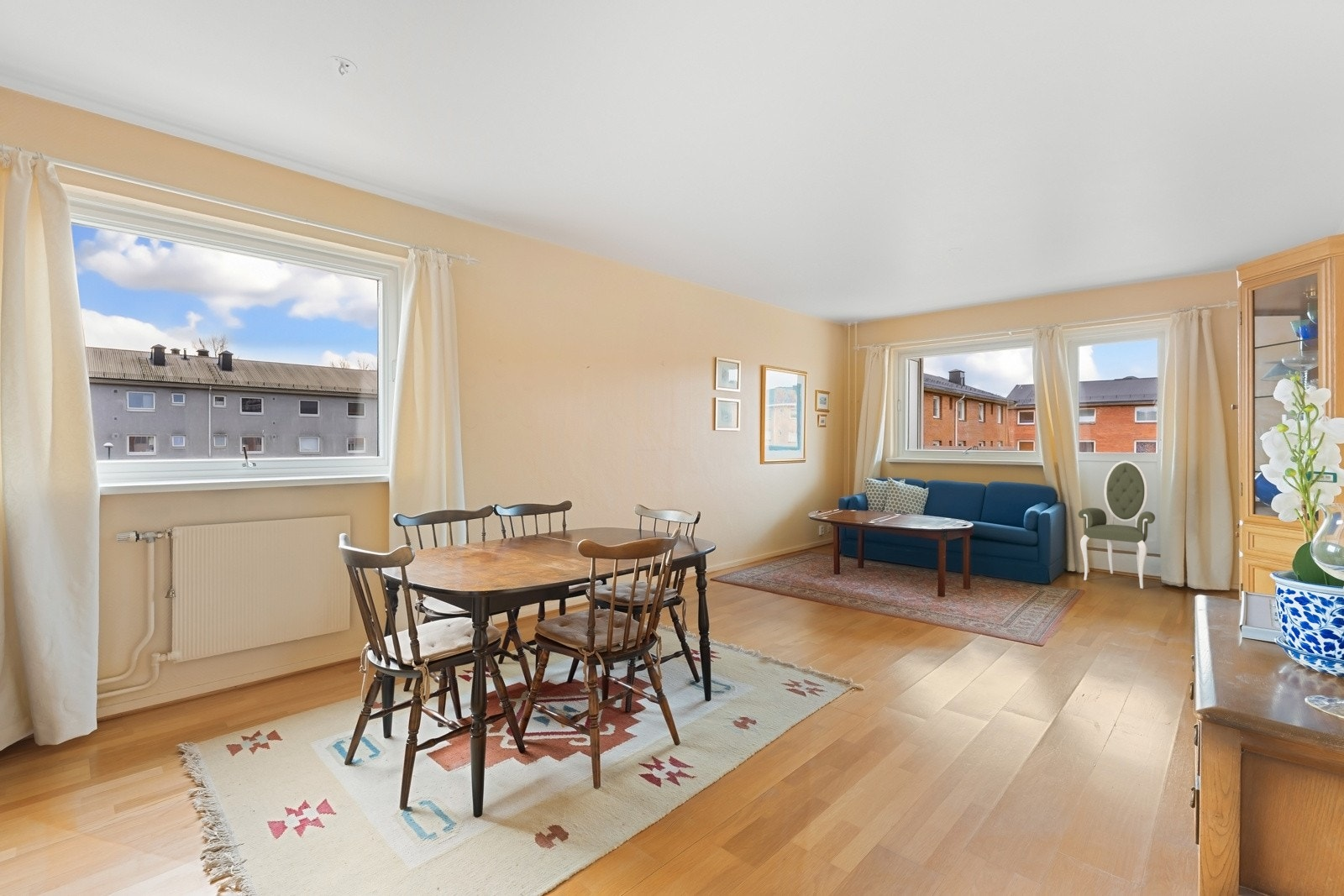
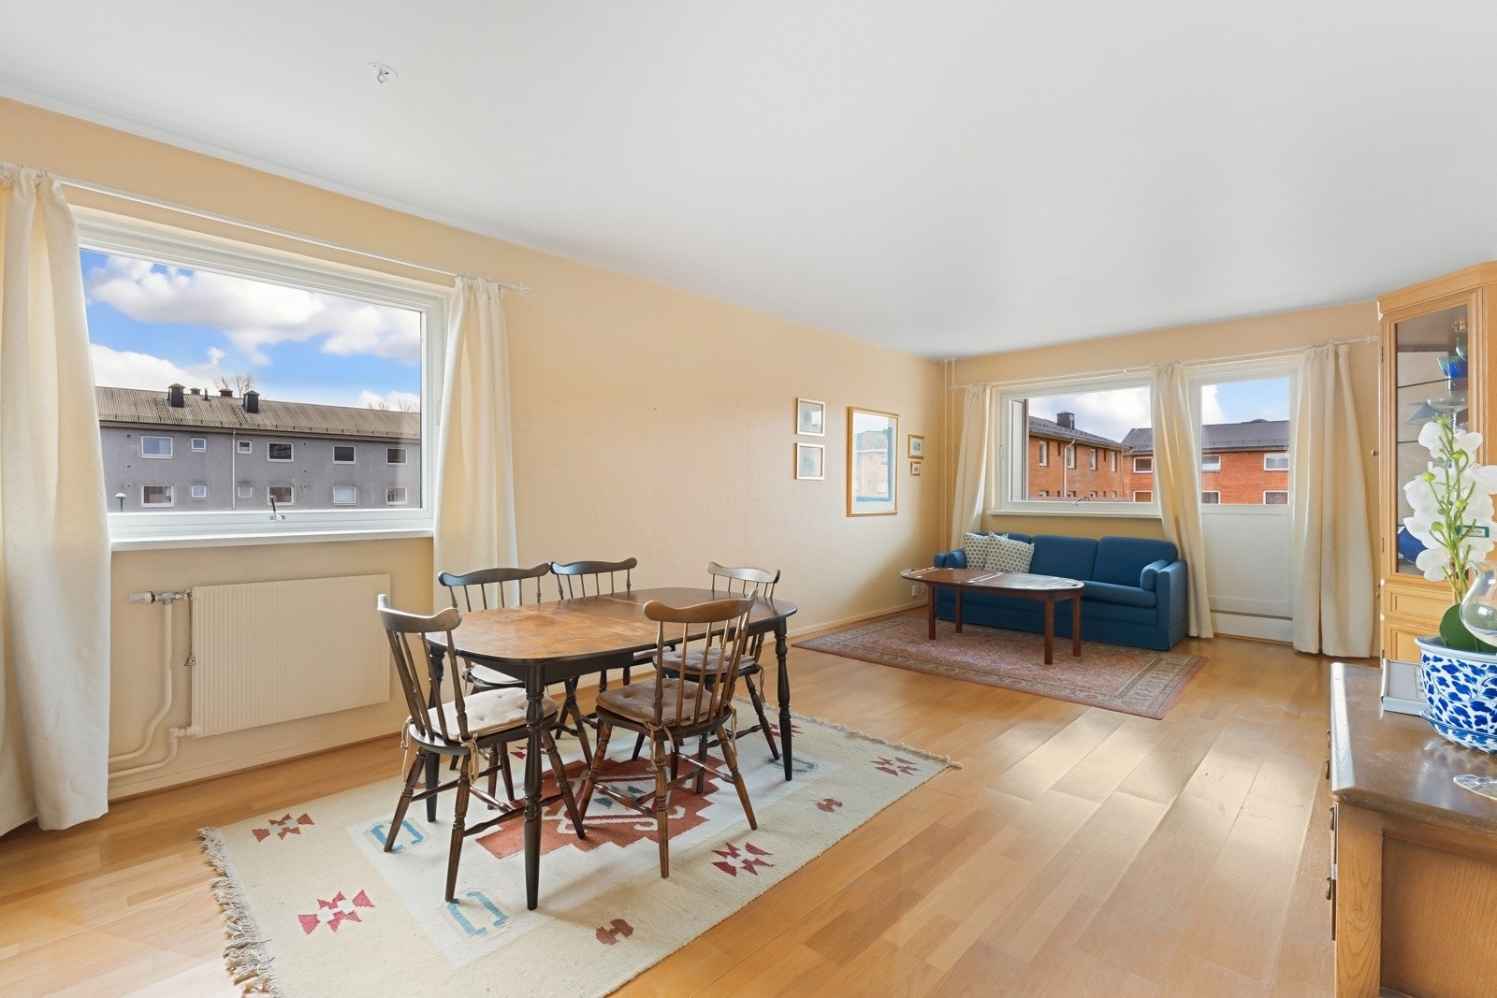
- armchair [1078,460,1156,589]
